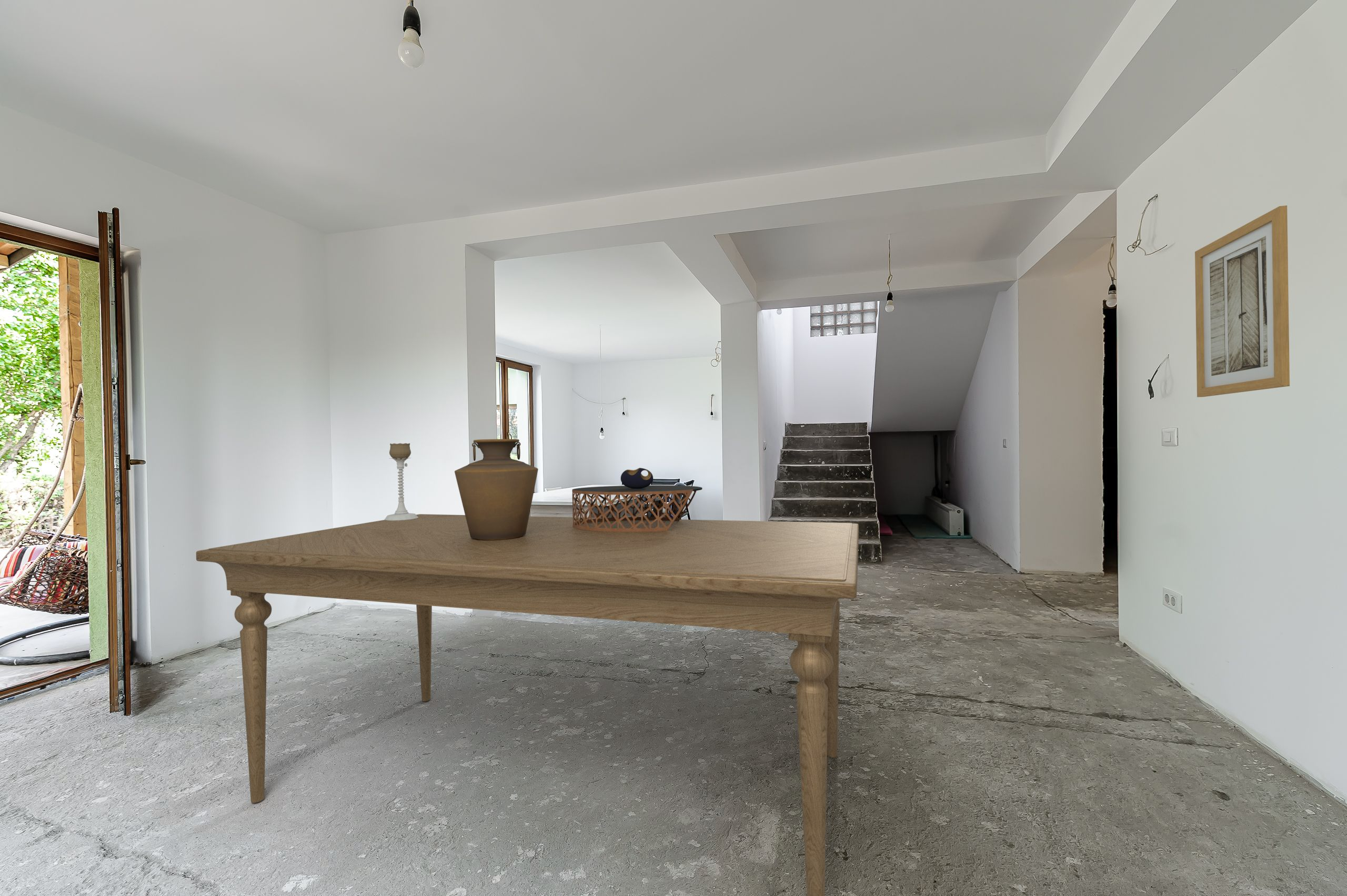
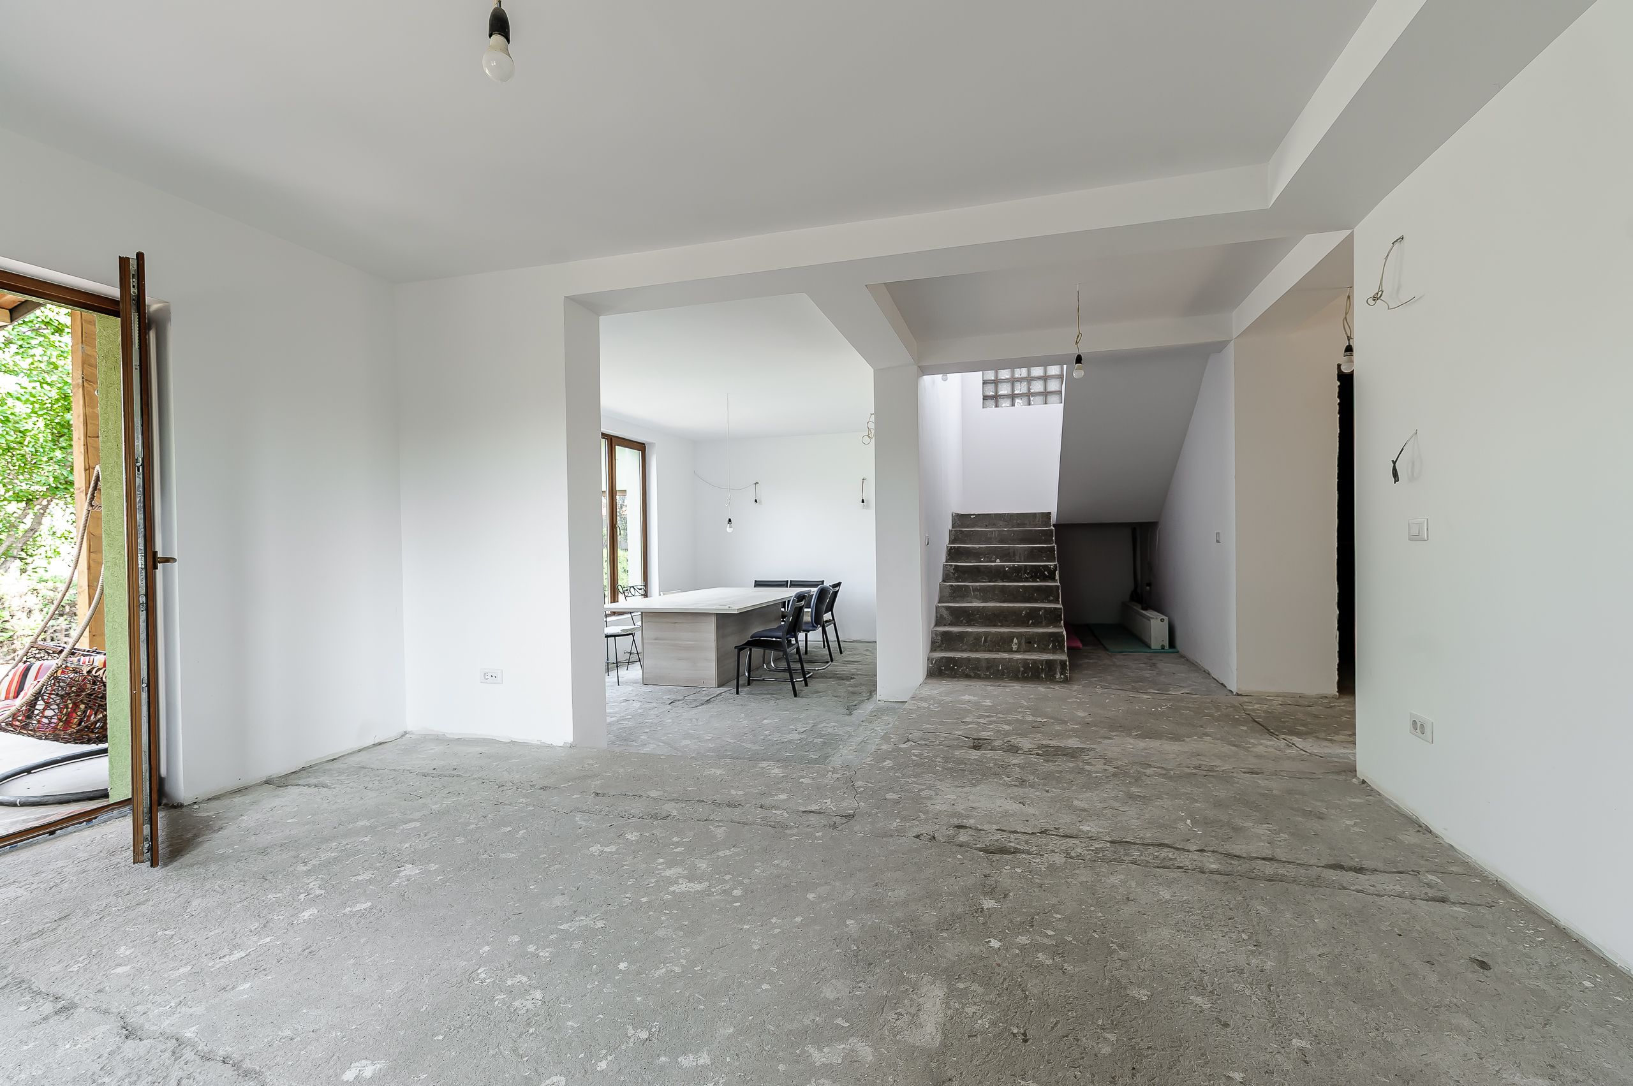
- vase [454,439,539,540]
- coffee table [571,467,702,532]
- candle holder [384,442,418,521]
- wall art [1194,205,1290,398]
- dining table [196,514,859,896]
